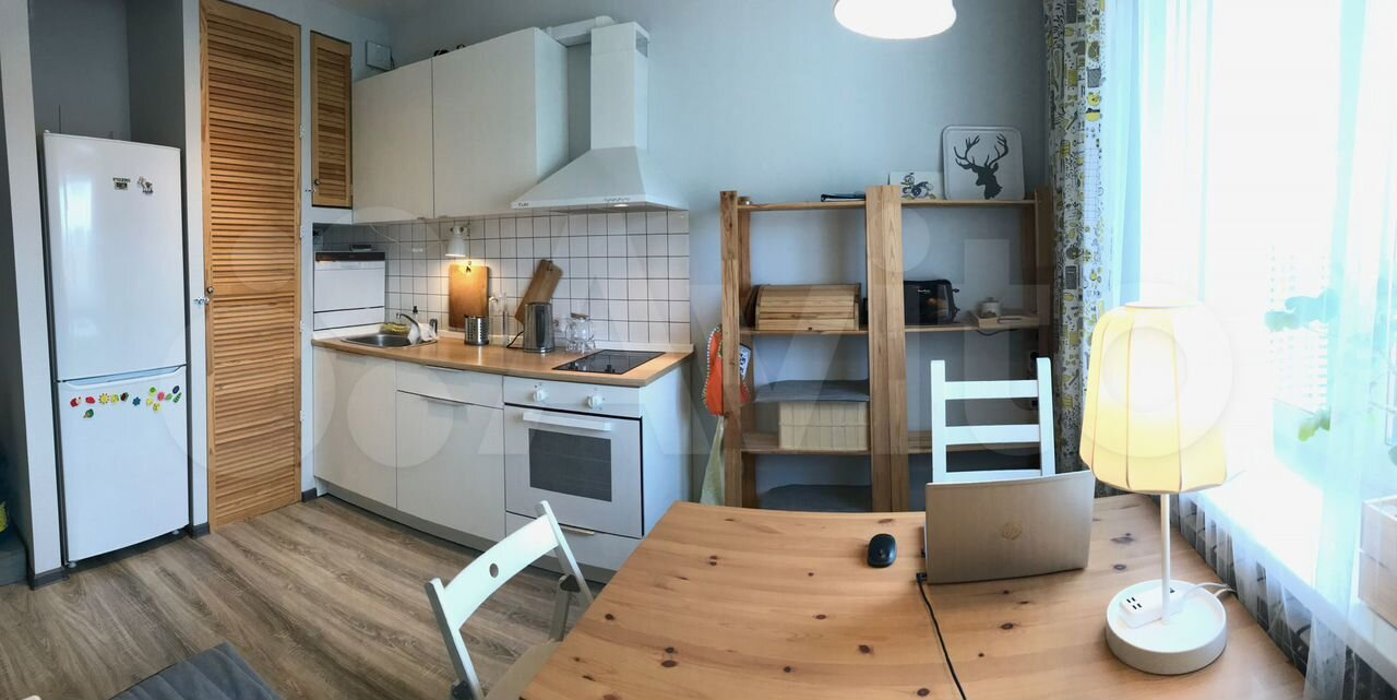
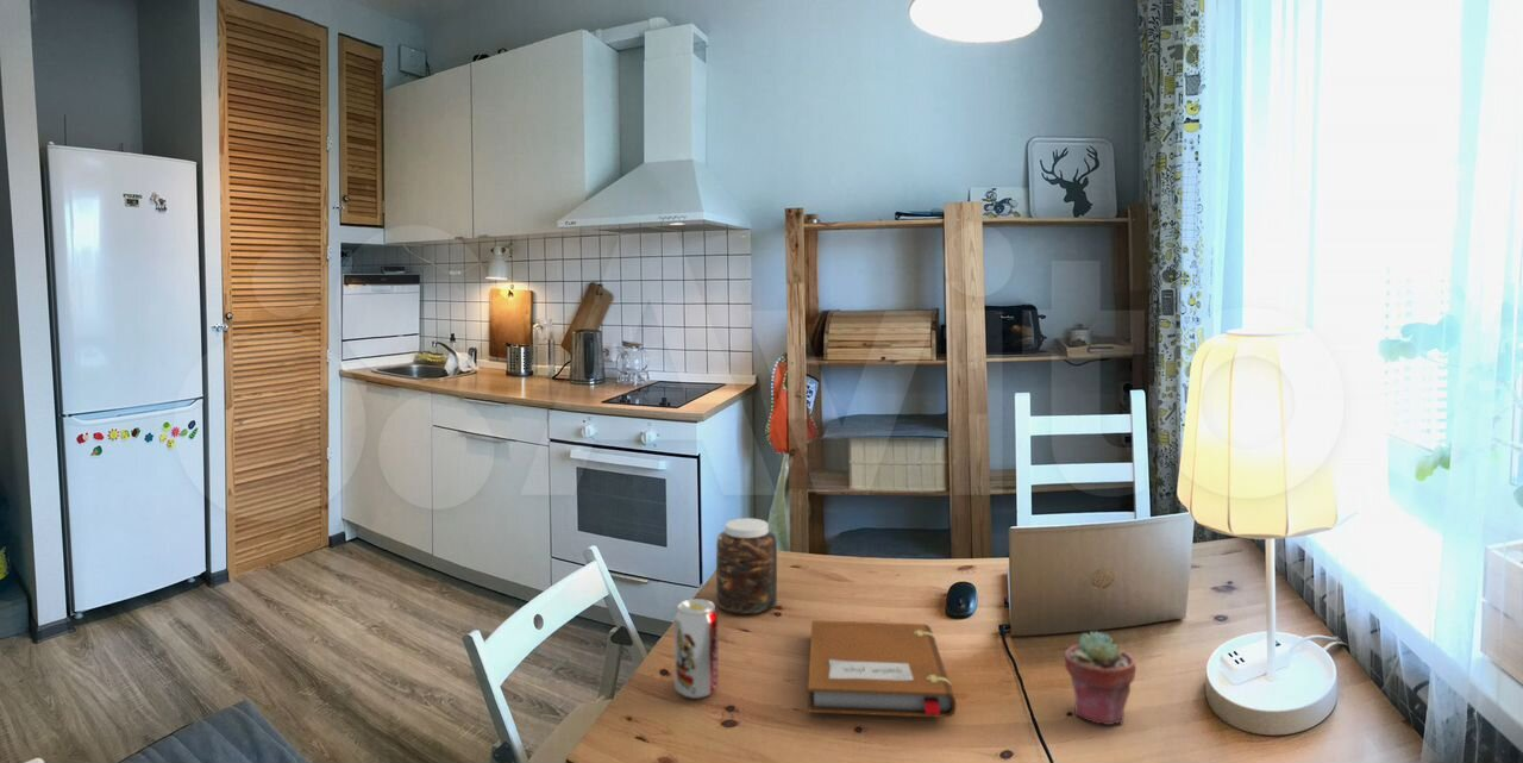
+ jar [715,517,778,614]
+ notebook [807,619,957,719]
+ beverage can [673,598,720,700]
+ potted succulent [1064,630,1137,726]
